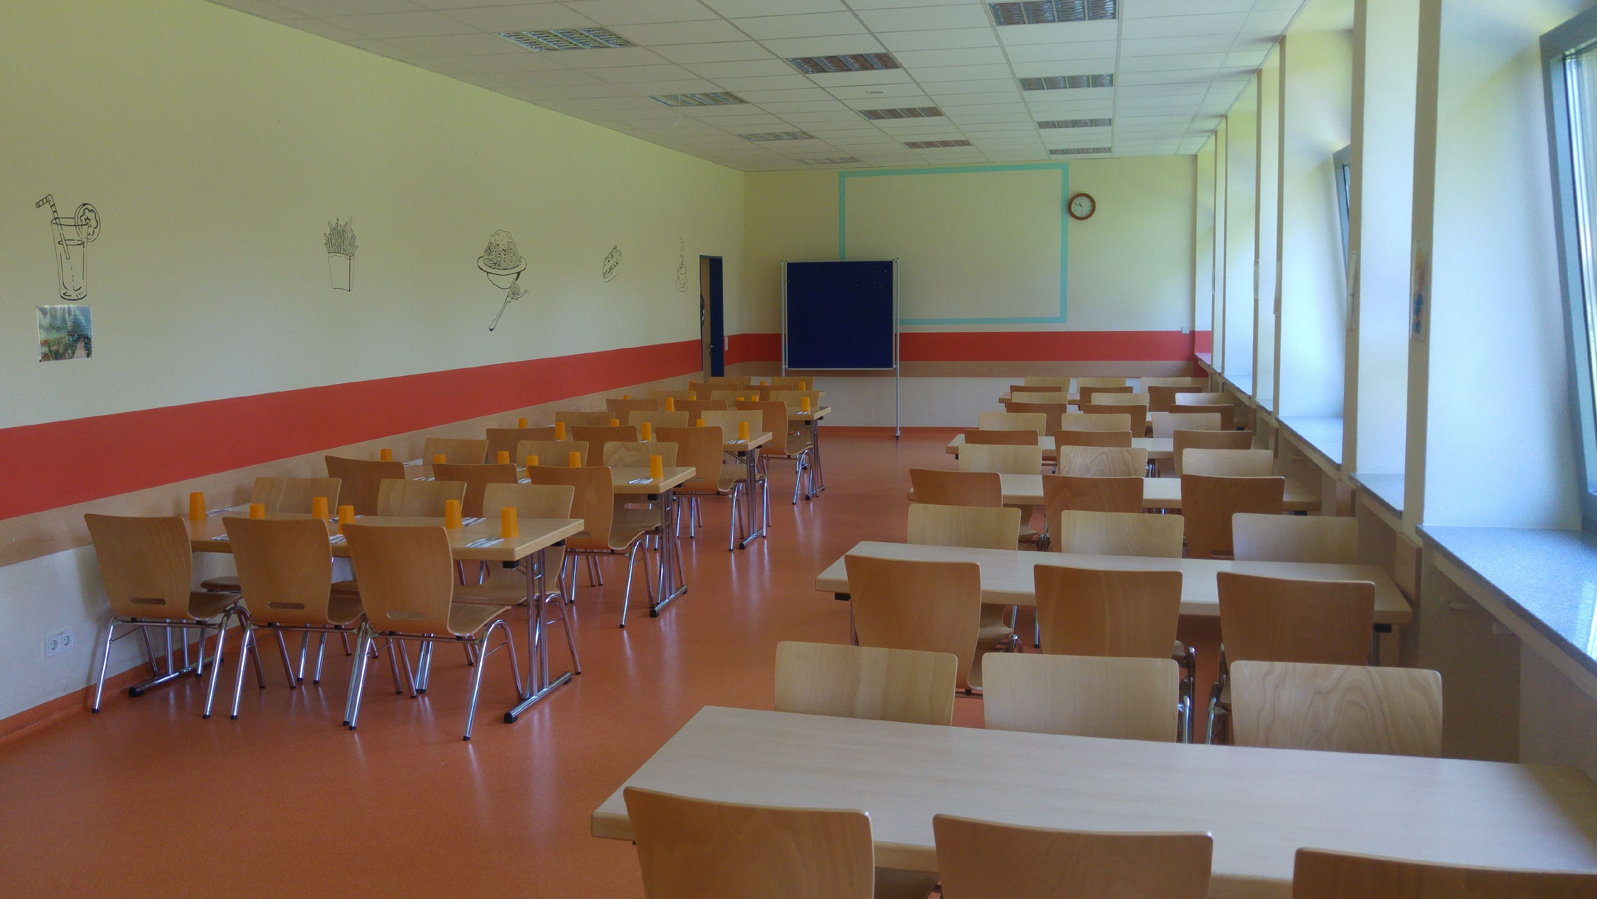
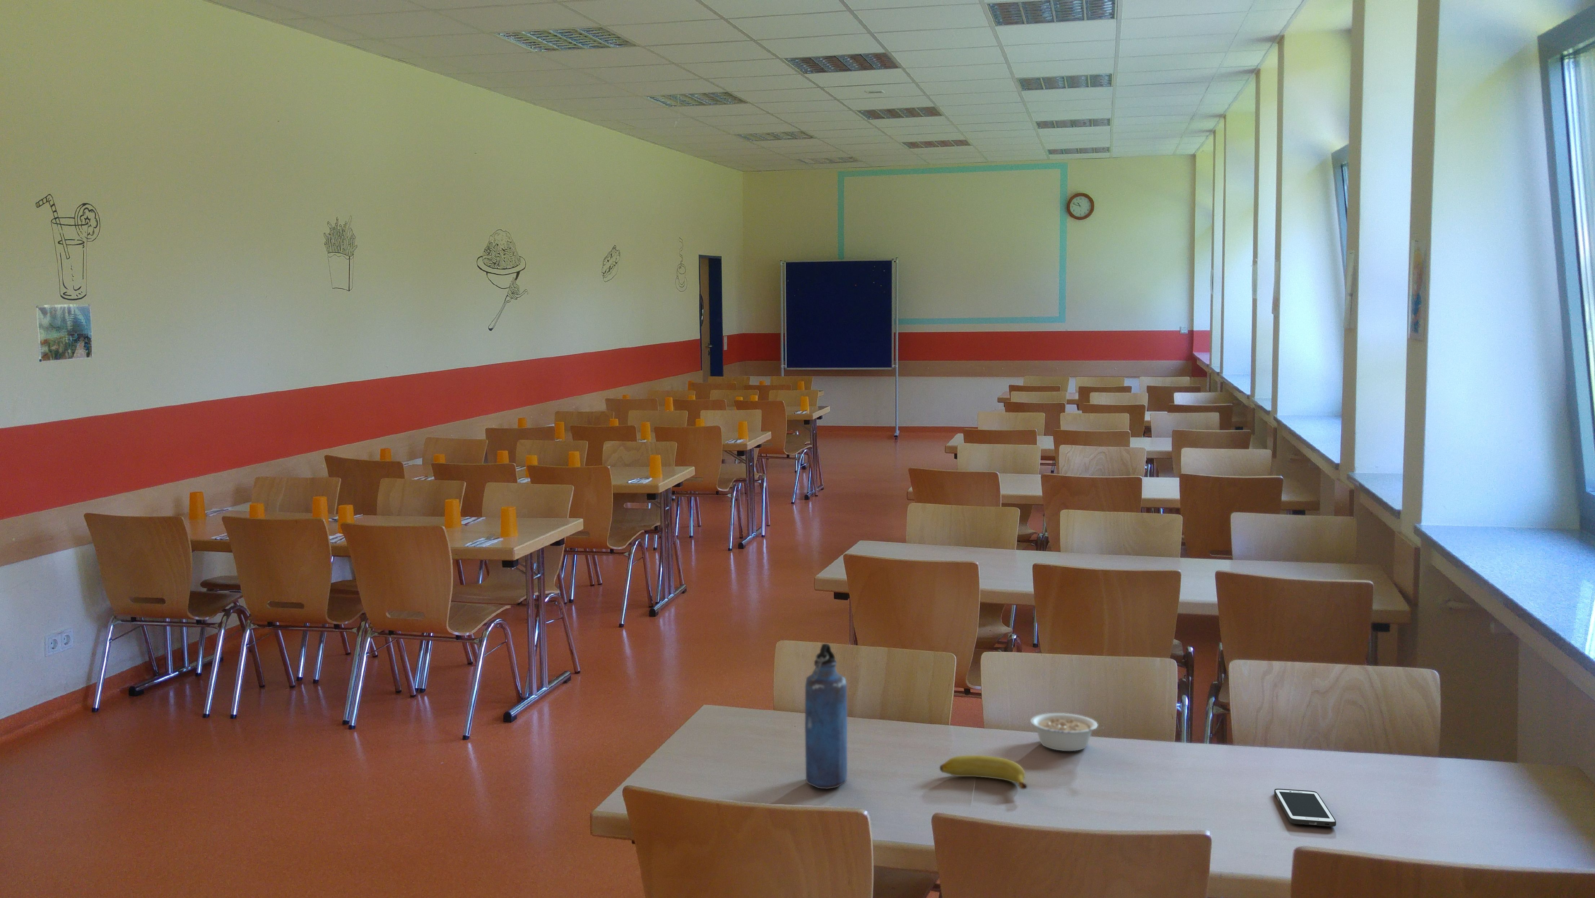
+ cell phone [1274,788,1336,827]
+ legume [1030,713,1104,751]
+ banana [939,755,1028,790]
+ water bottle [804,643,848,790]
